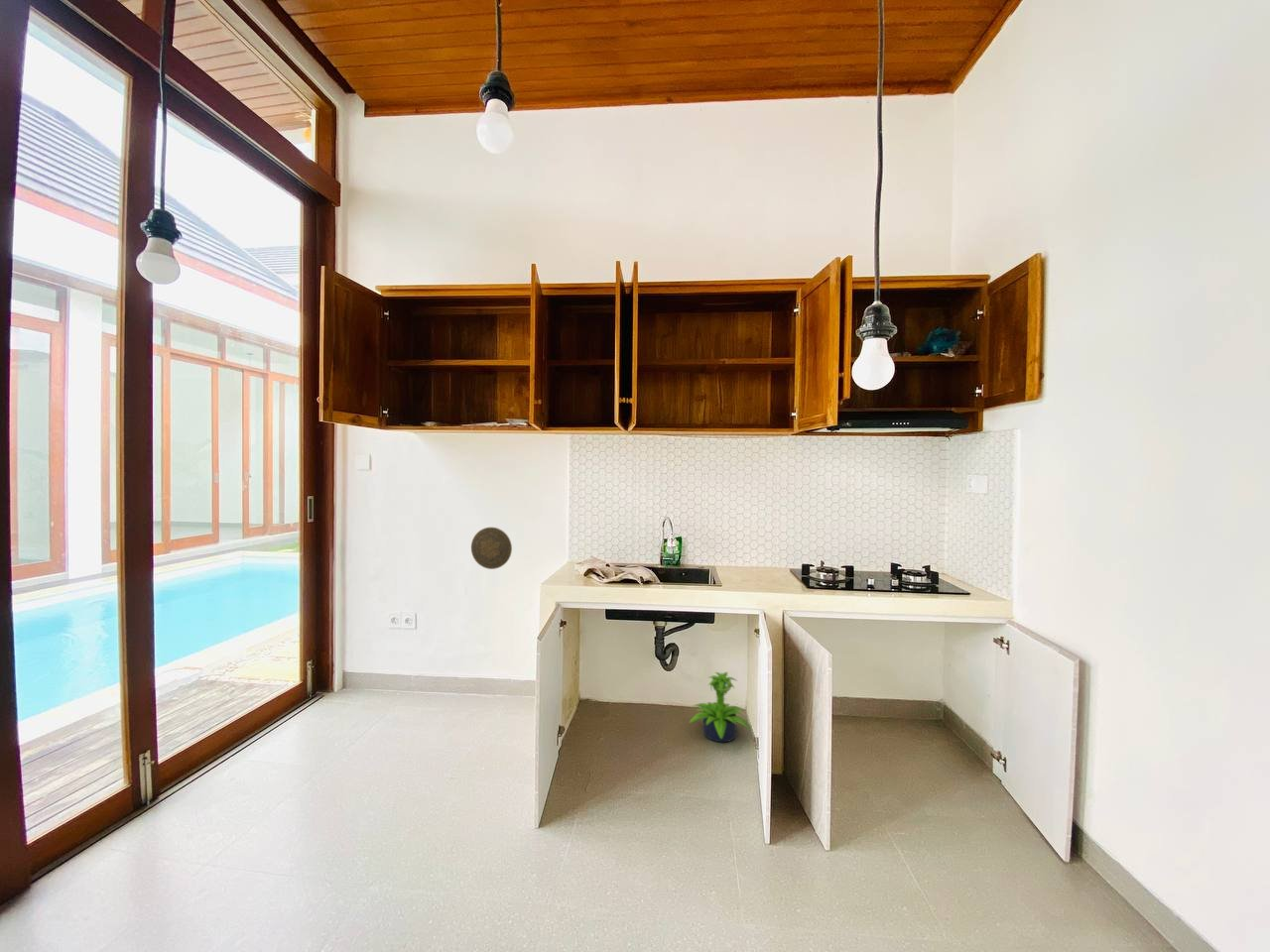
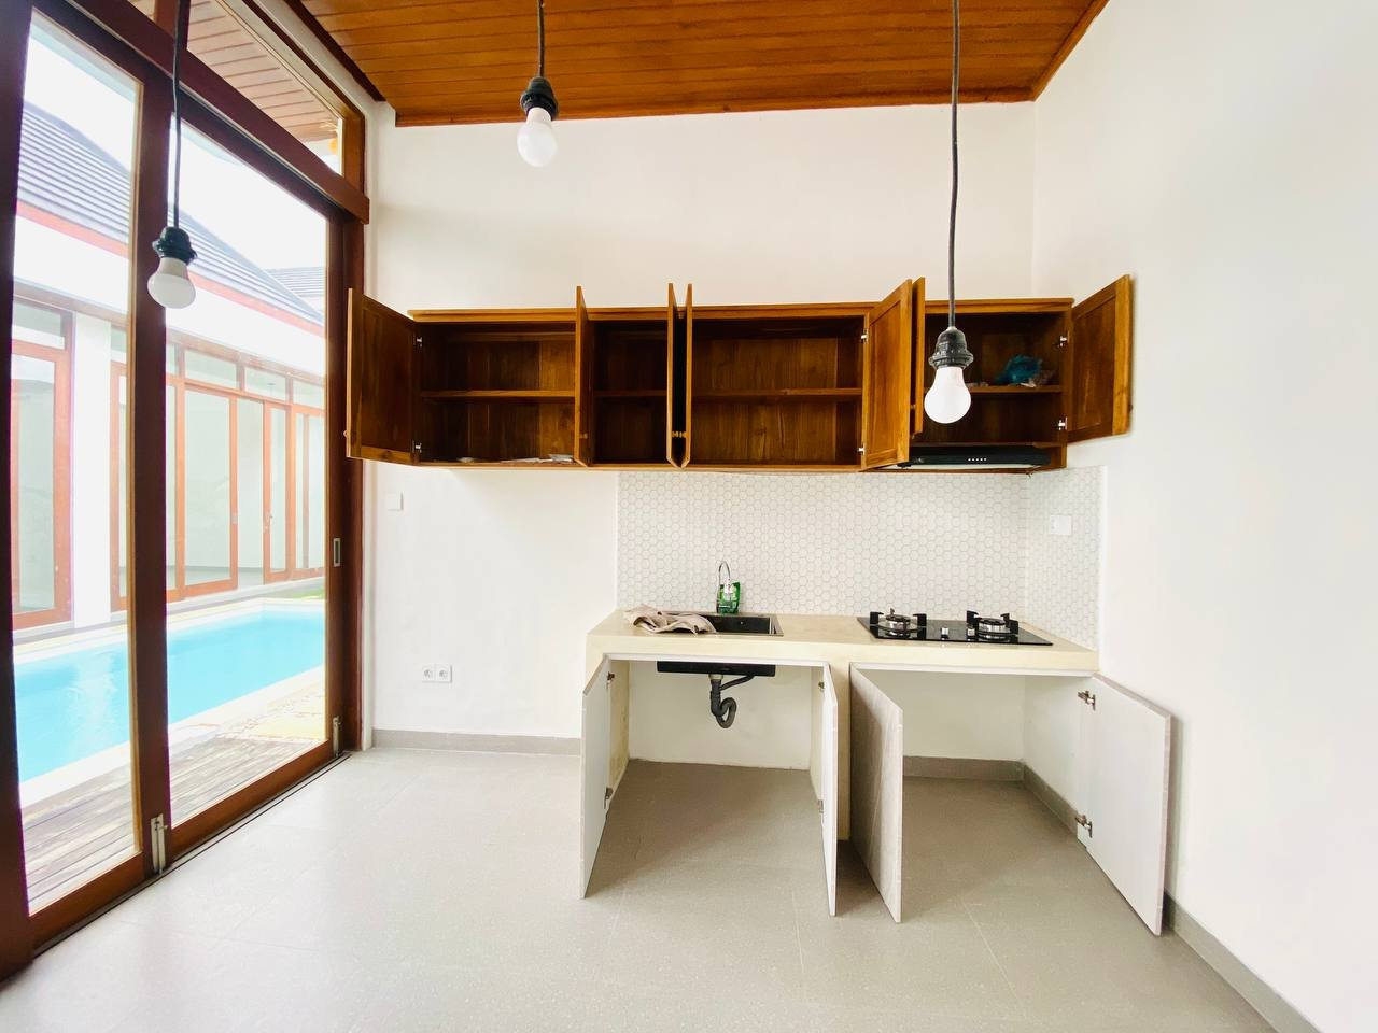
- decorative plate [470,527,513,570]
- potted plant [689,671,752,743]
